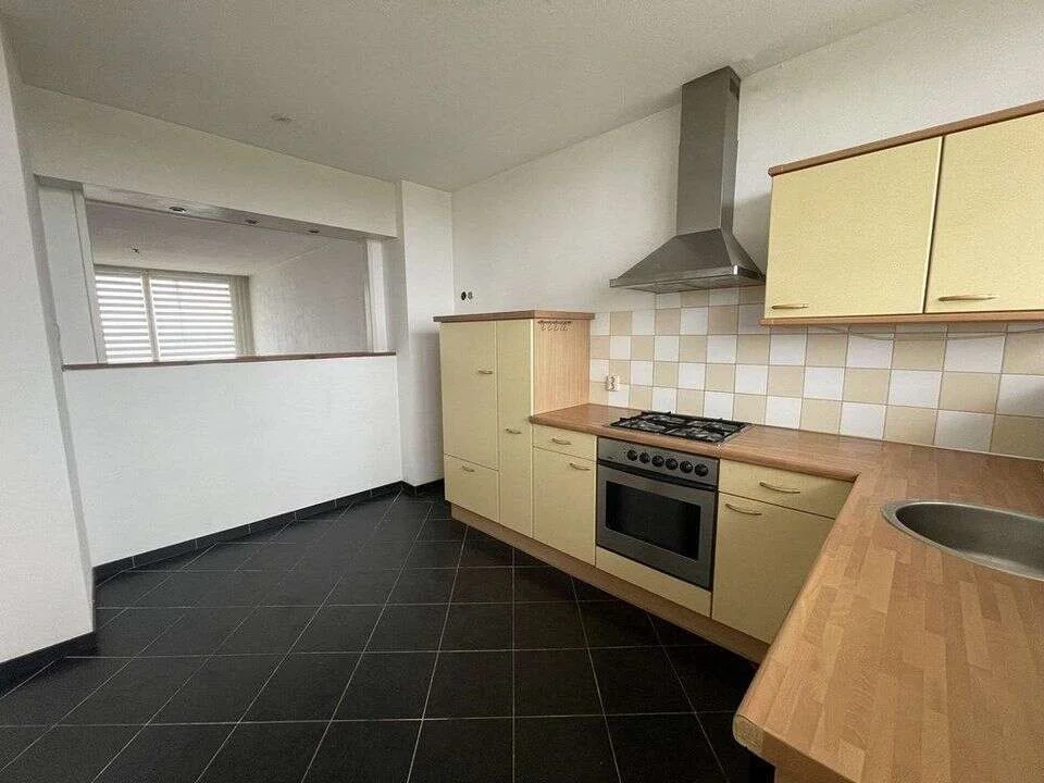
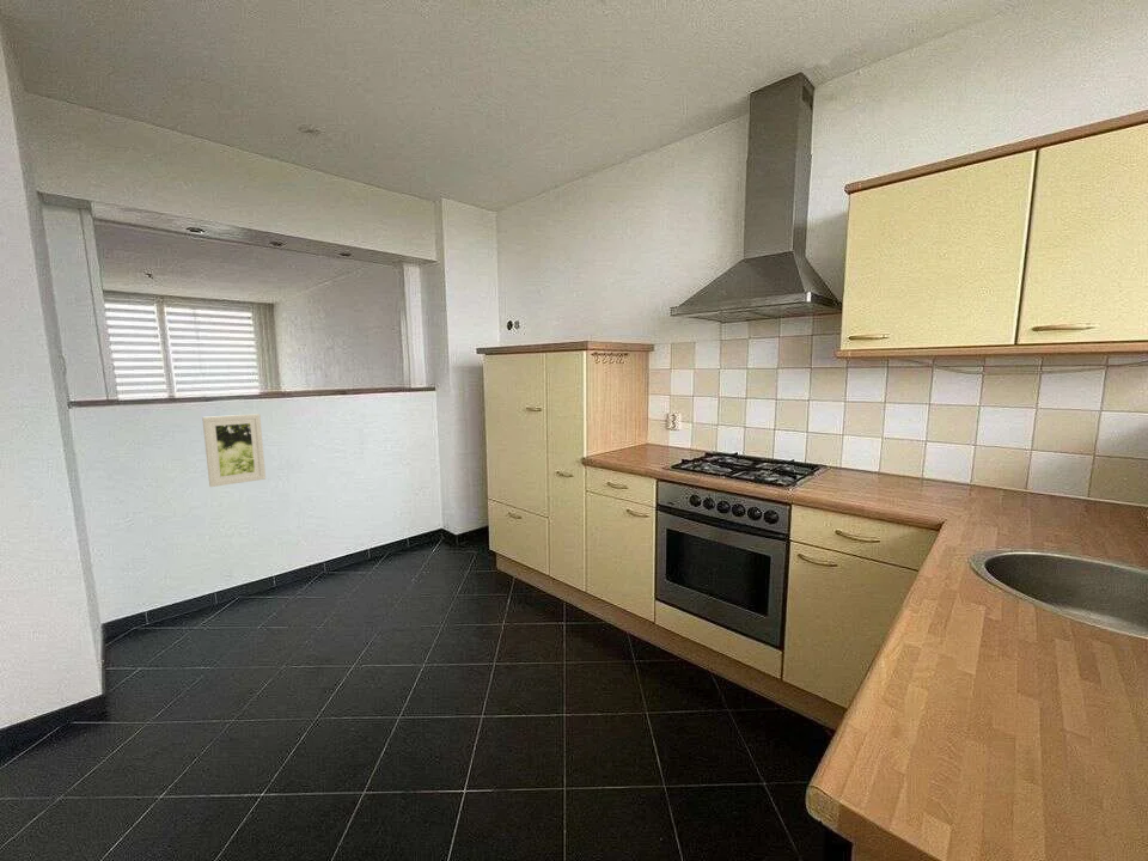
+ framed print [201,413,267,488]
